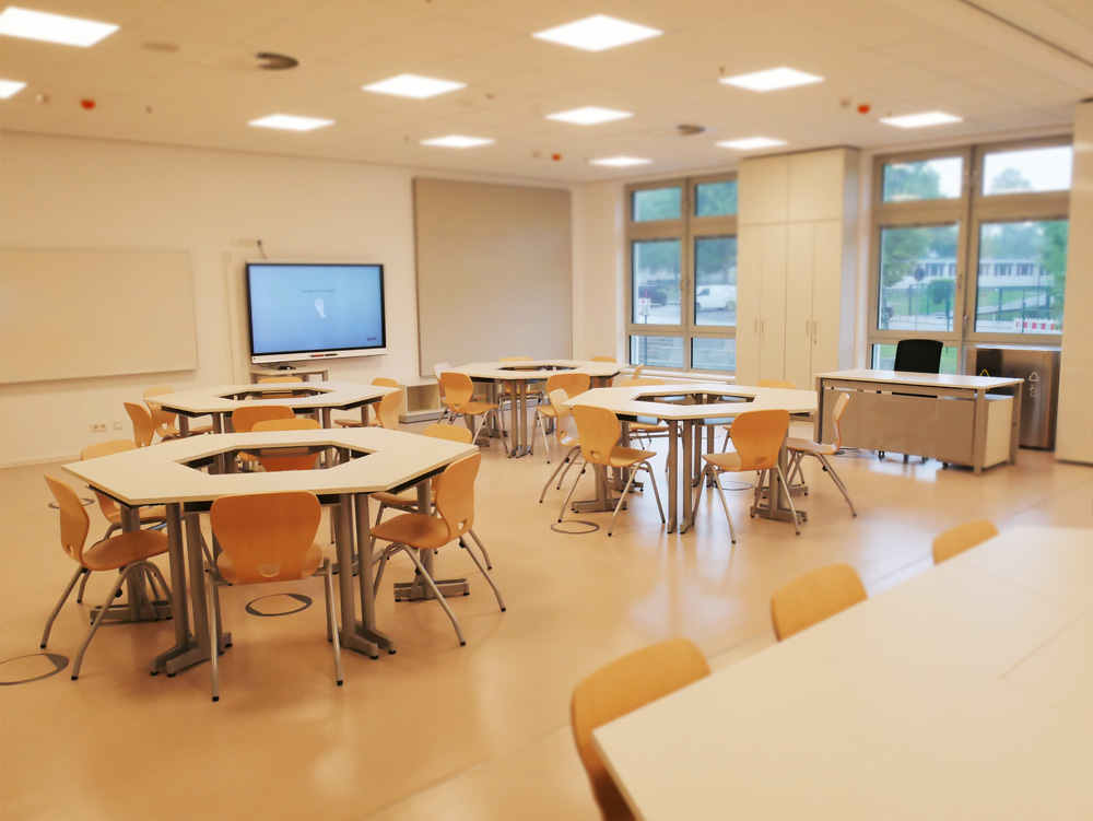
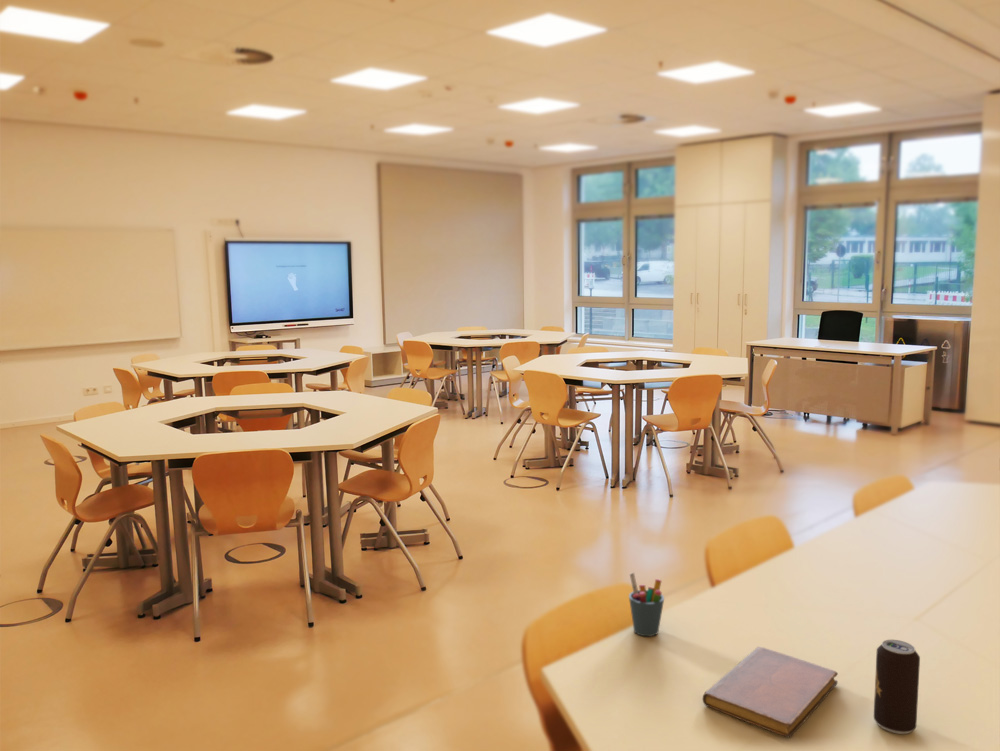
+ beverage can [873,639,921,735]
+ notebook [702,646,839,738]
+ pen holder [628,571,665,637]
